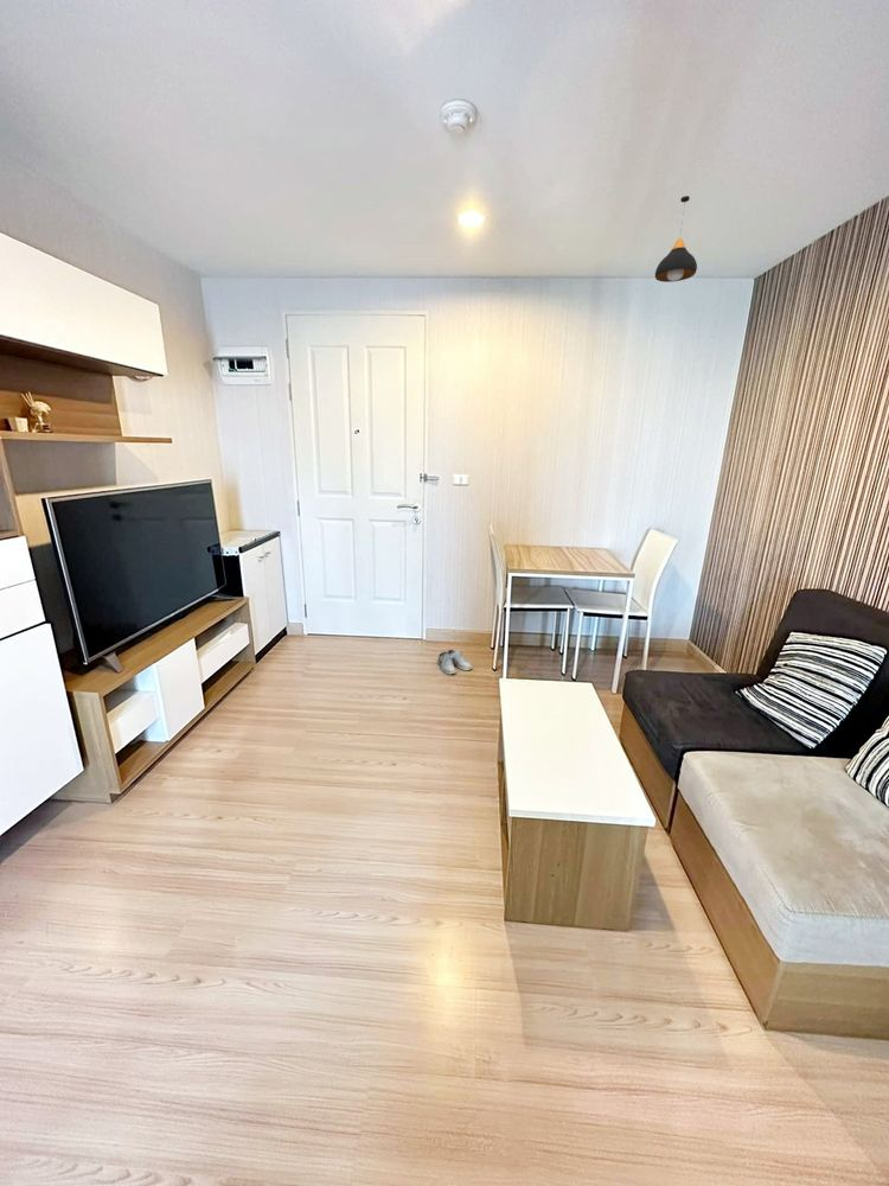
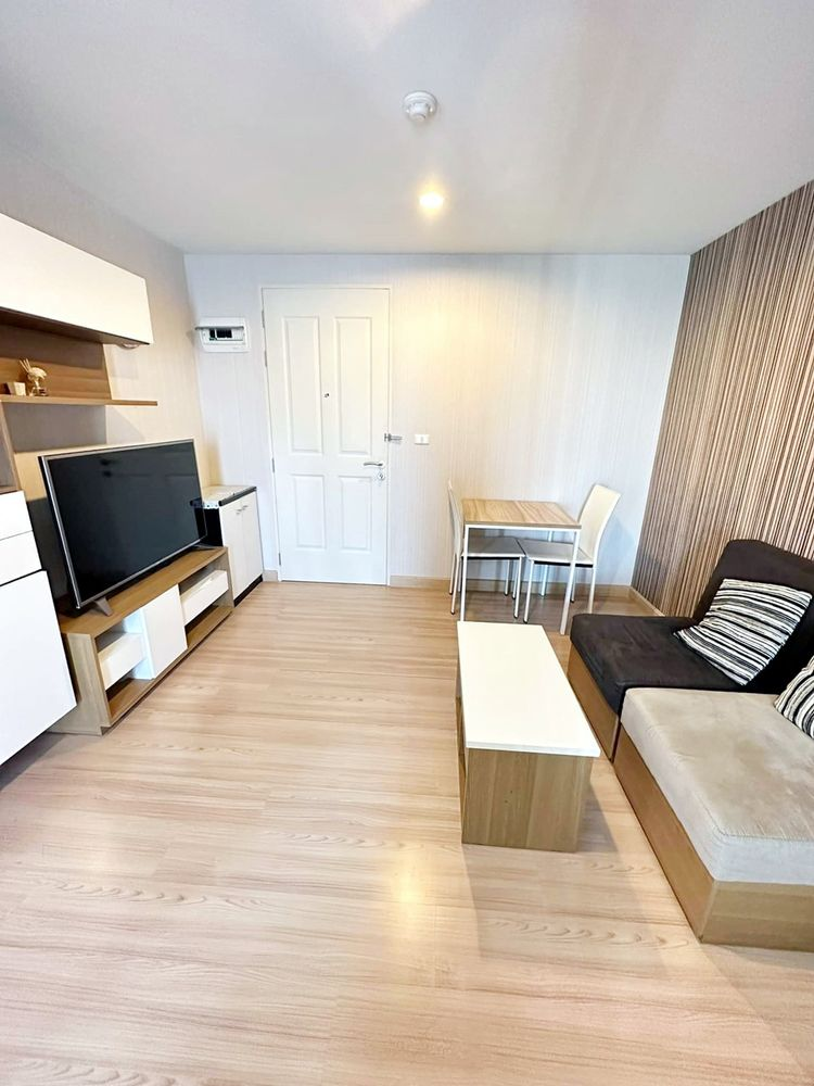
- shoe [437,649,474,676]
- pendant light [654,195,698,283]
